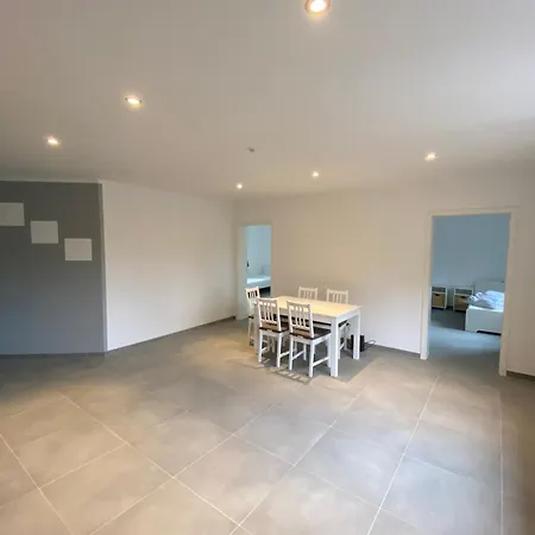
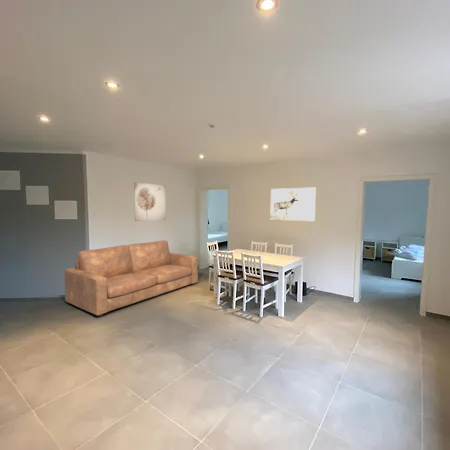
+ wall art [269,187,317,222]
+ wall art [133,182,167,222]
+ sofa [63,239,199,317]
